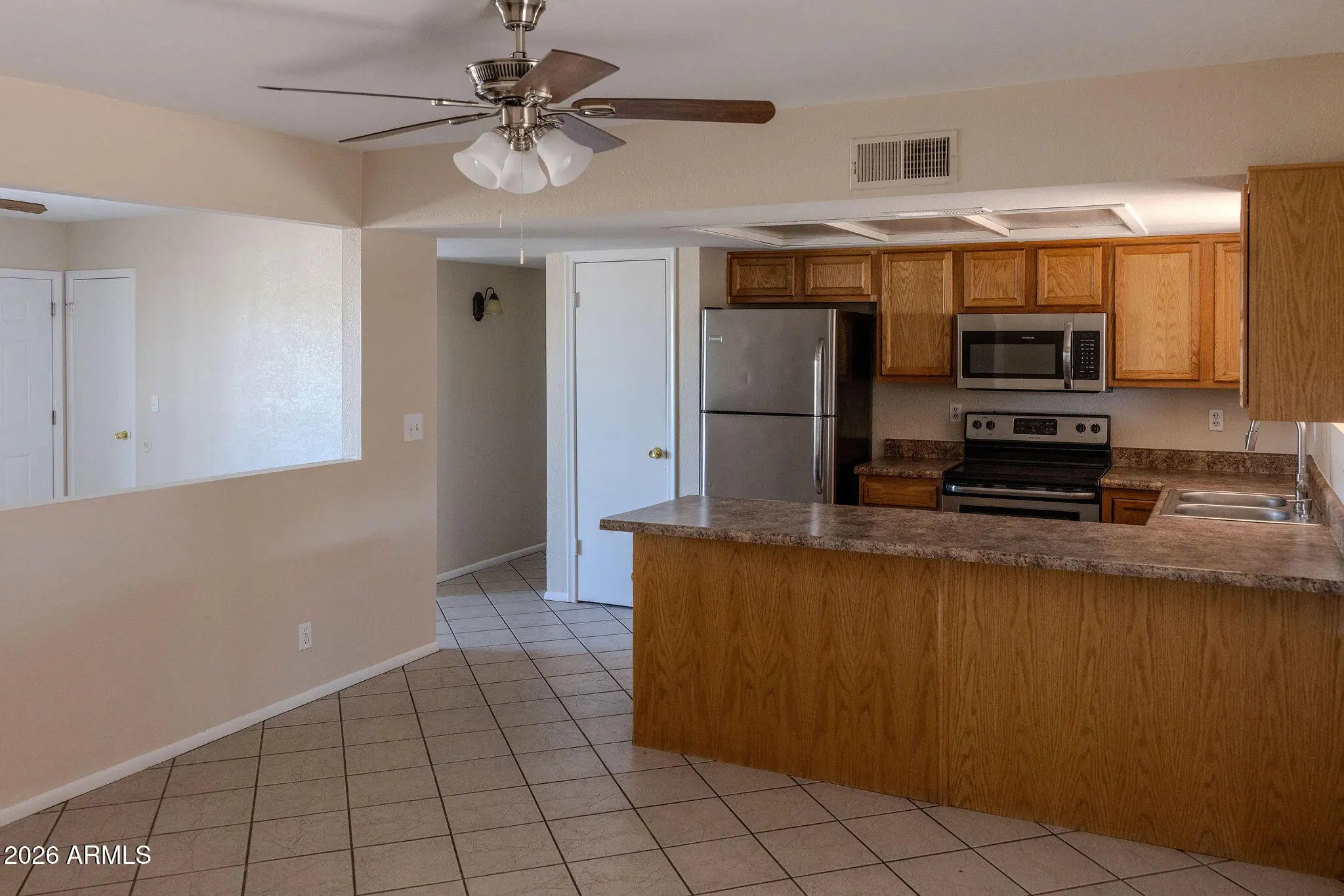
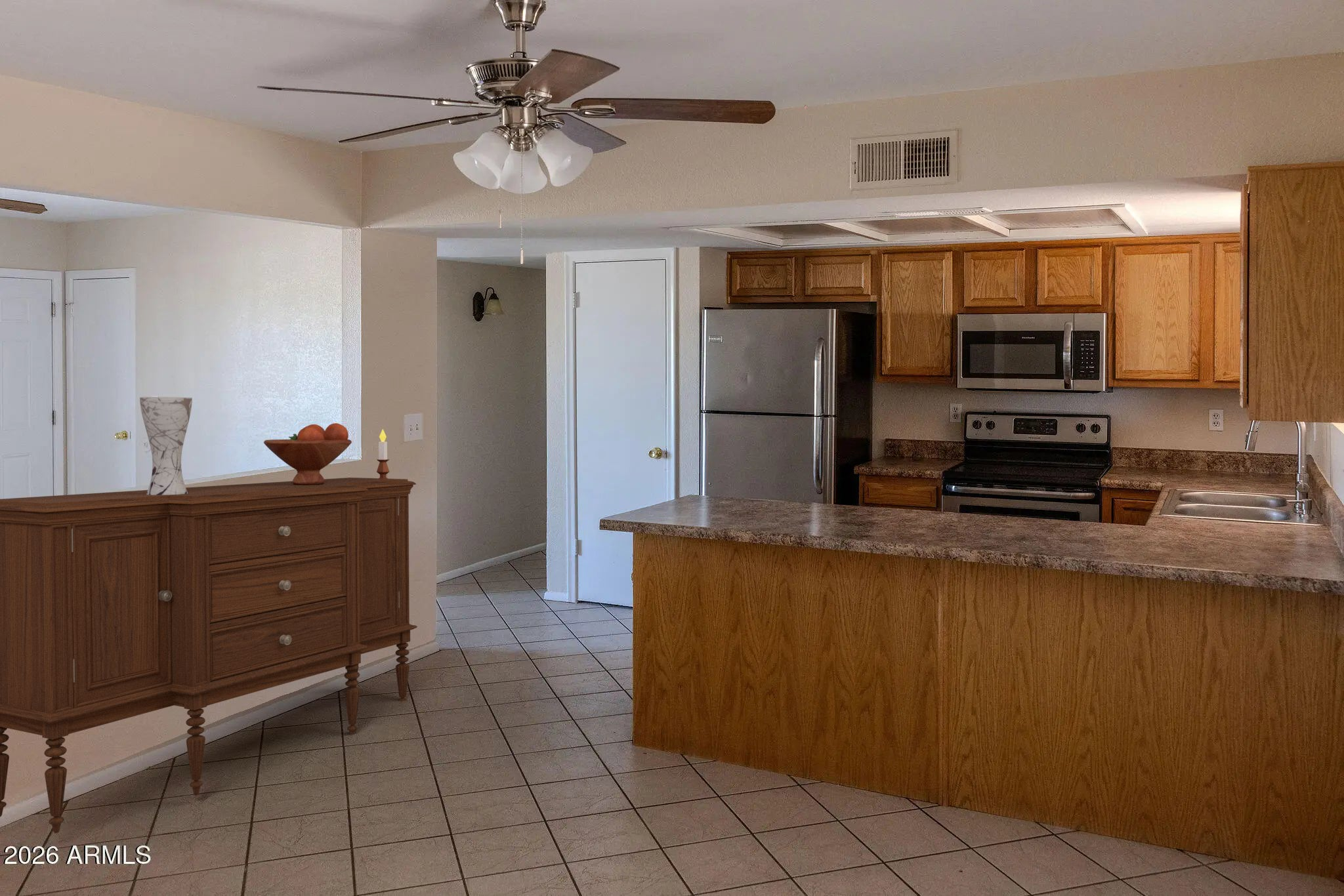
+ fruit bowl [263,422,352,485]
+ vase [139,396,193,495]
+ candle [376,428,390,480]
+ sideboard [0,477,418,834]
